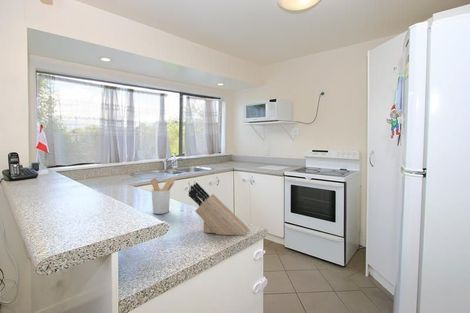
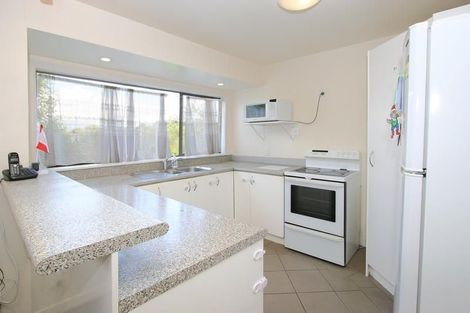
- utensil holder [150,177,177,215]
- knife block [188,182,248,236]
